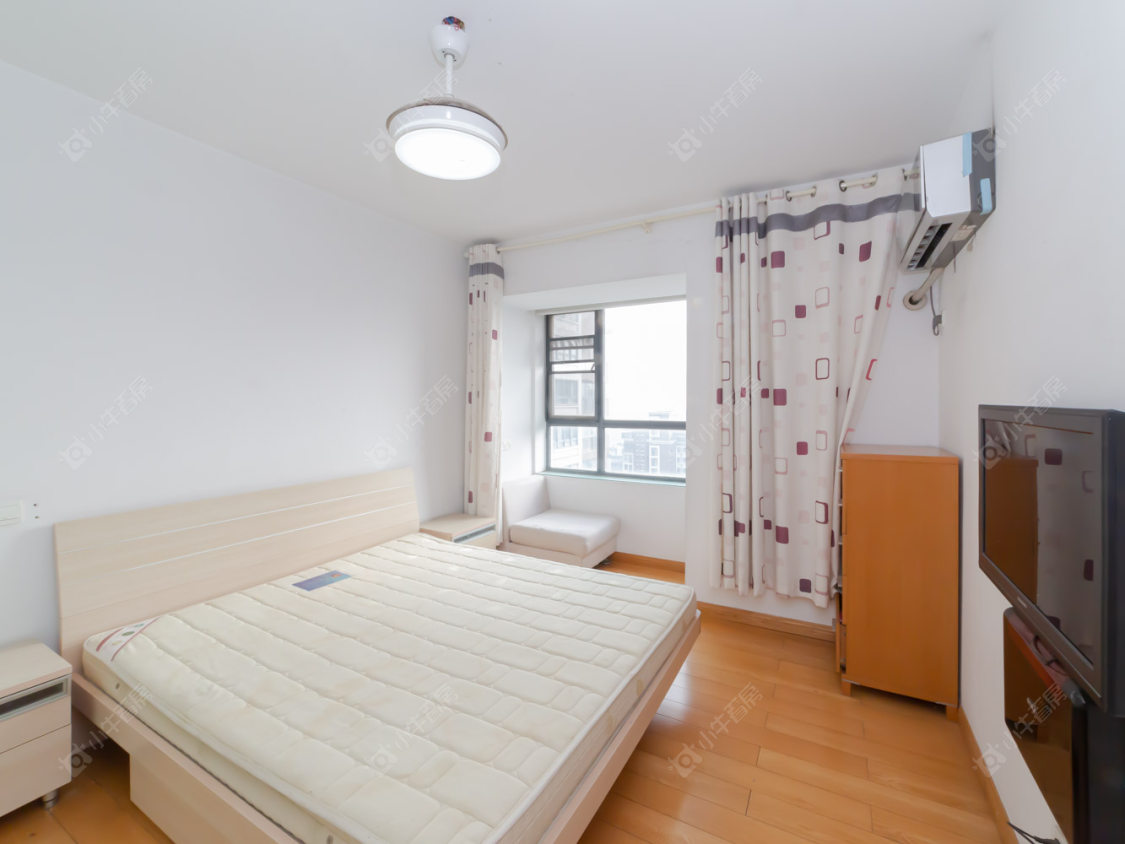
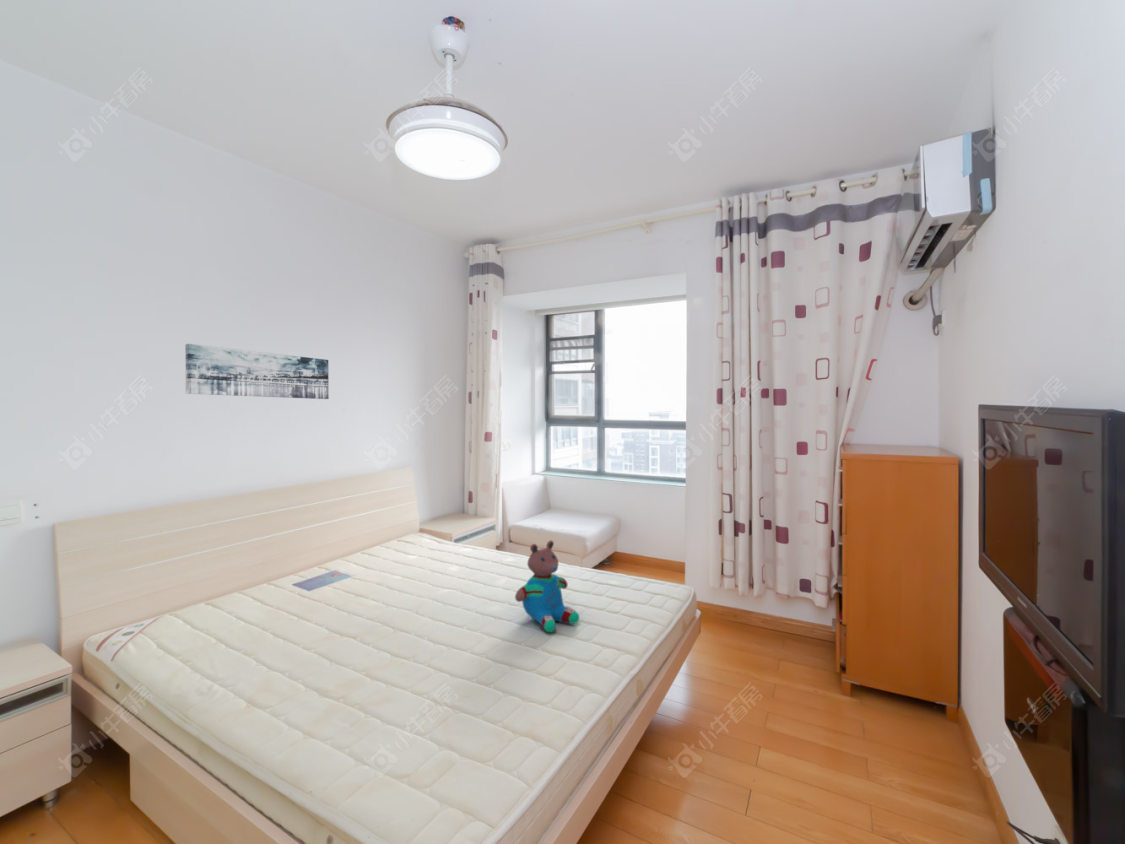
+ teddy bear [514,539,580,633]
+ wall art [184,343,330,400]
